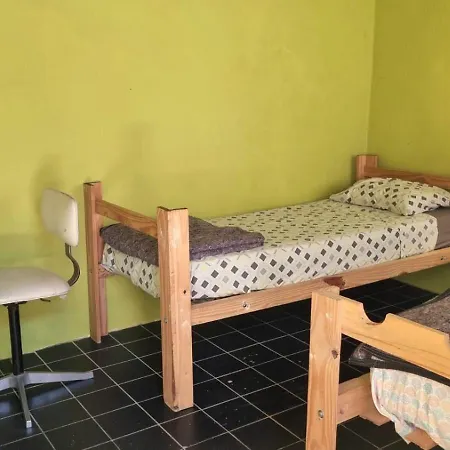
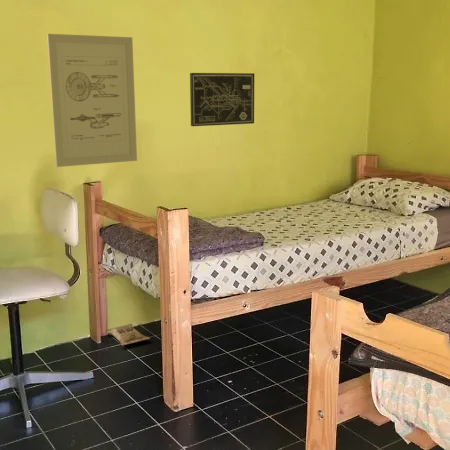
+ wall art [46,33,138,168]
+ wall art [189,72,255,127]
+ bag [104,323,151,346]
